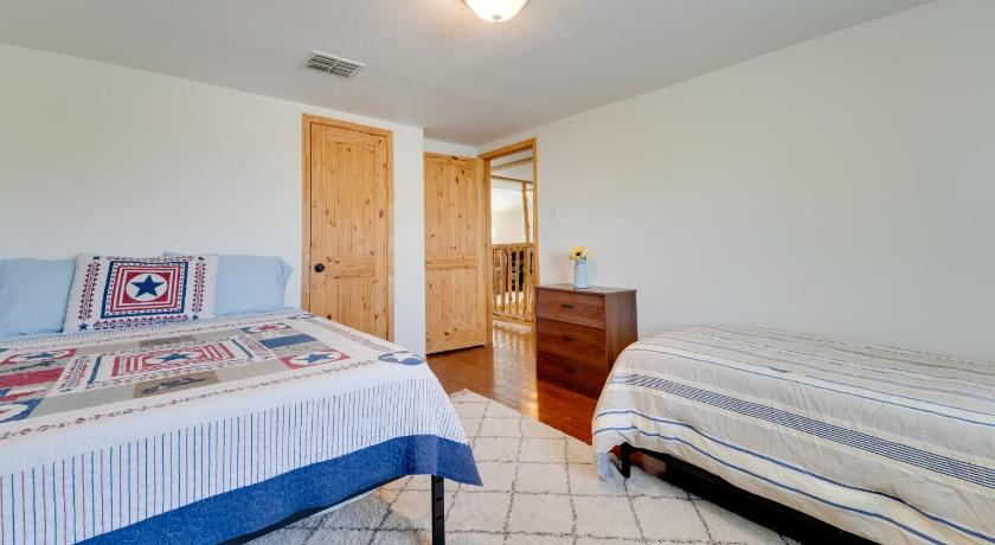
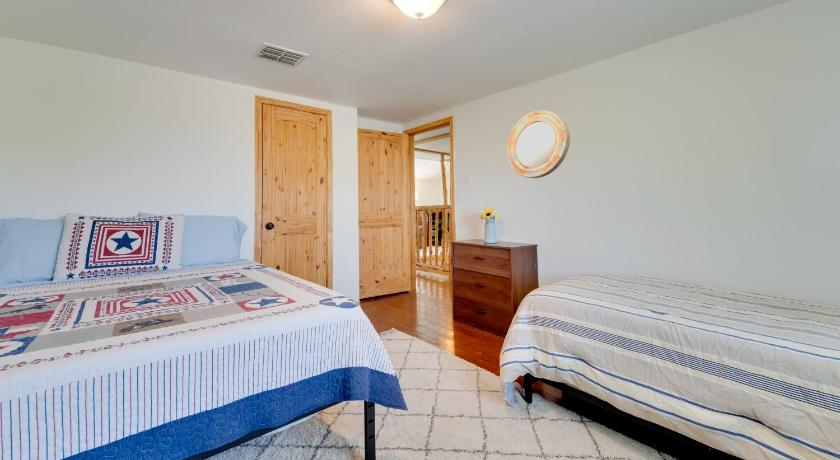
+ home mirror [506,109,571,179]
